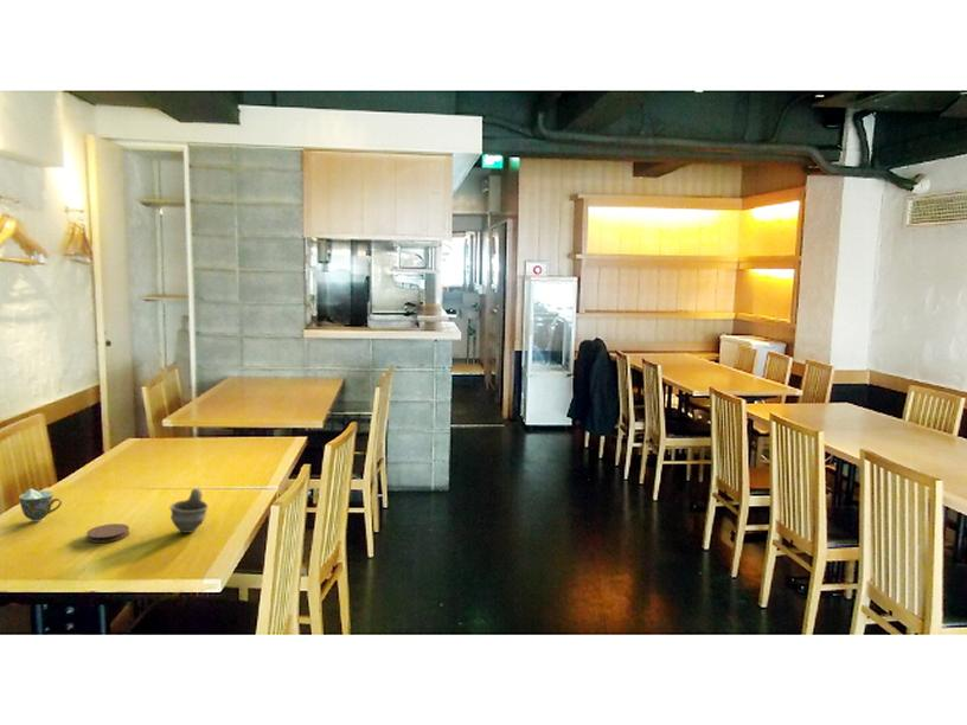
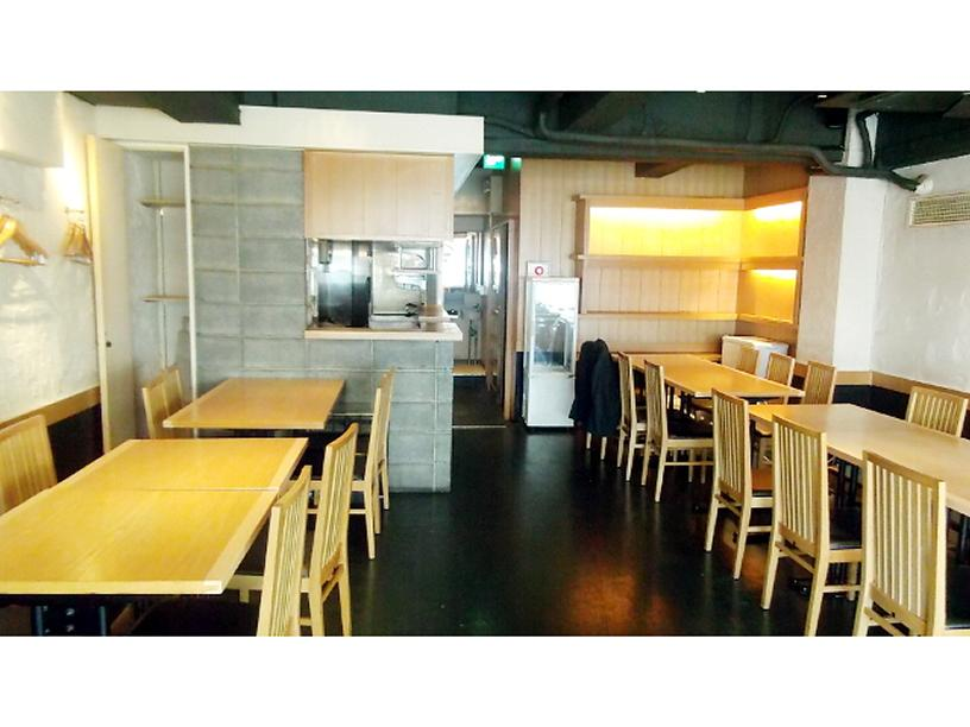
- teacup [18,488,63,522]
- cup [168,487,210,534]
- coaster [85,522,130,544]
